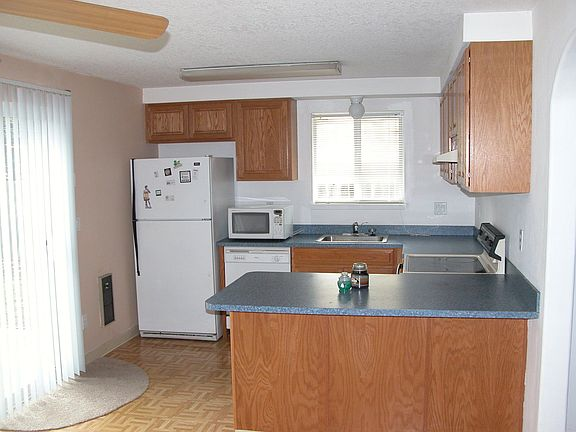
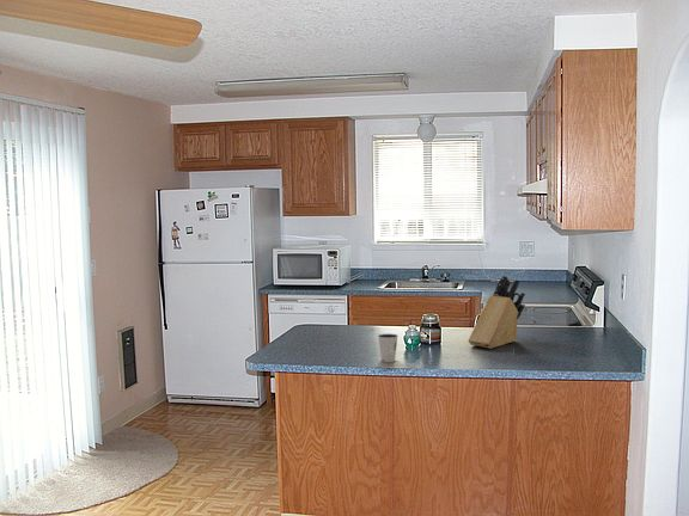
+ dixie cup [377,333,400,363]
+ knife block [468,275,526,350]
